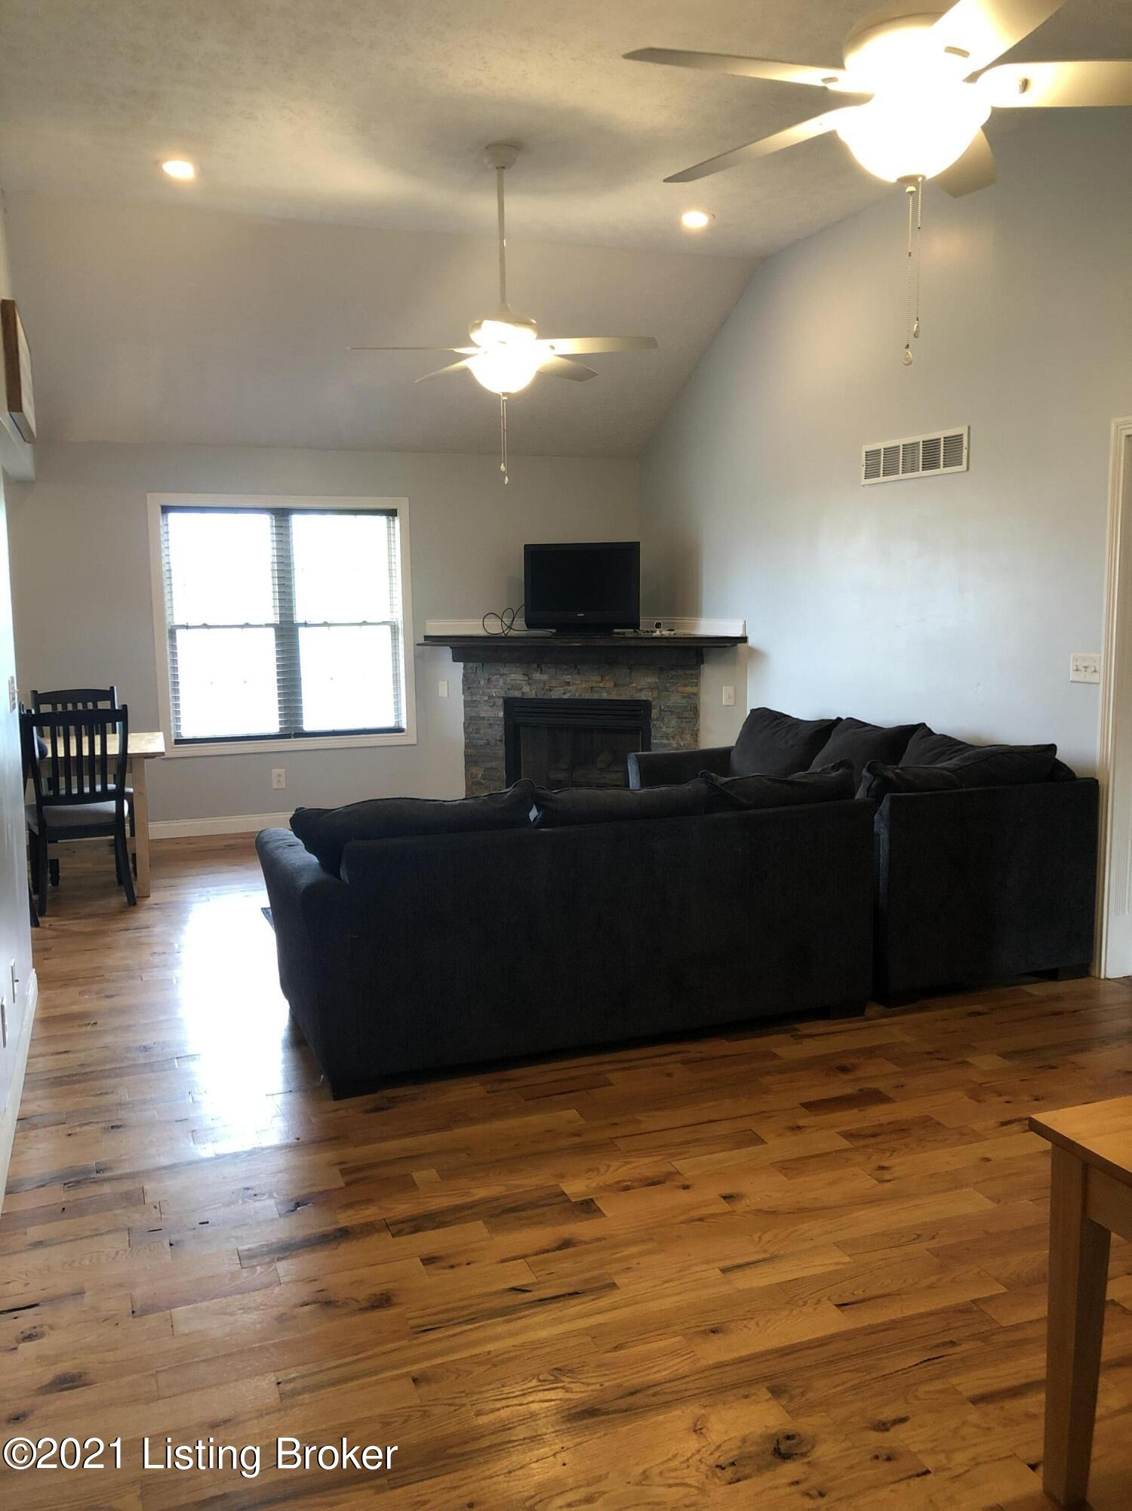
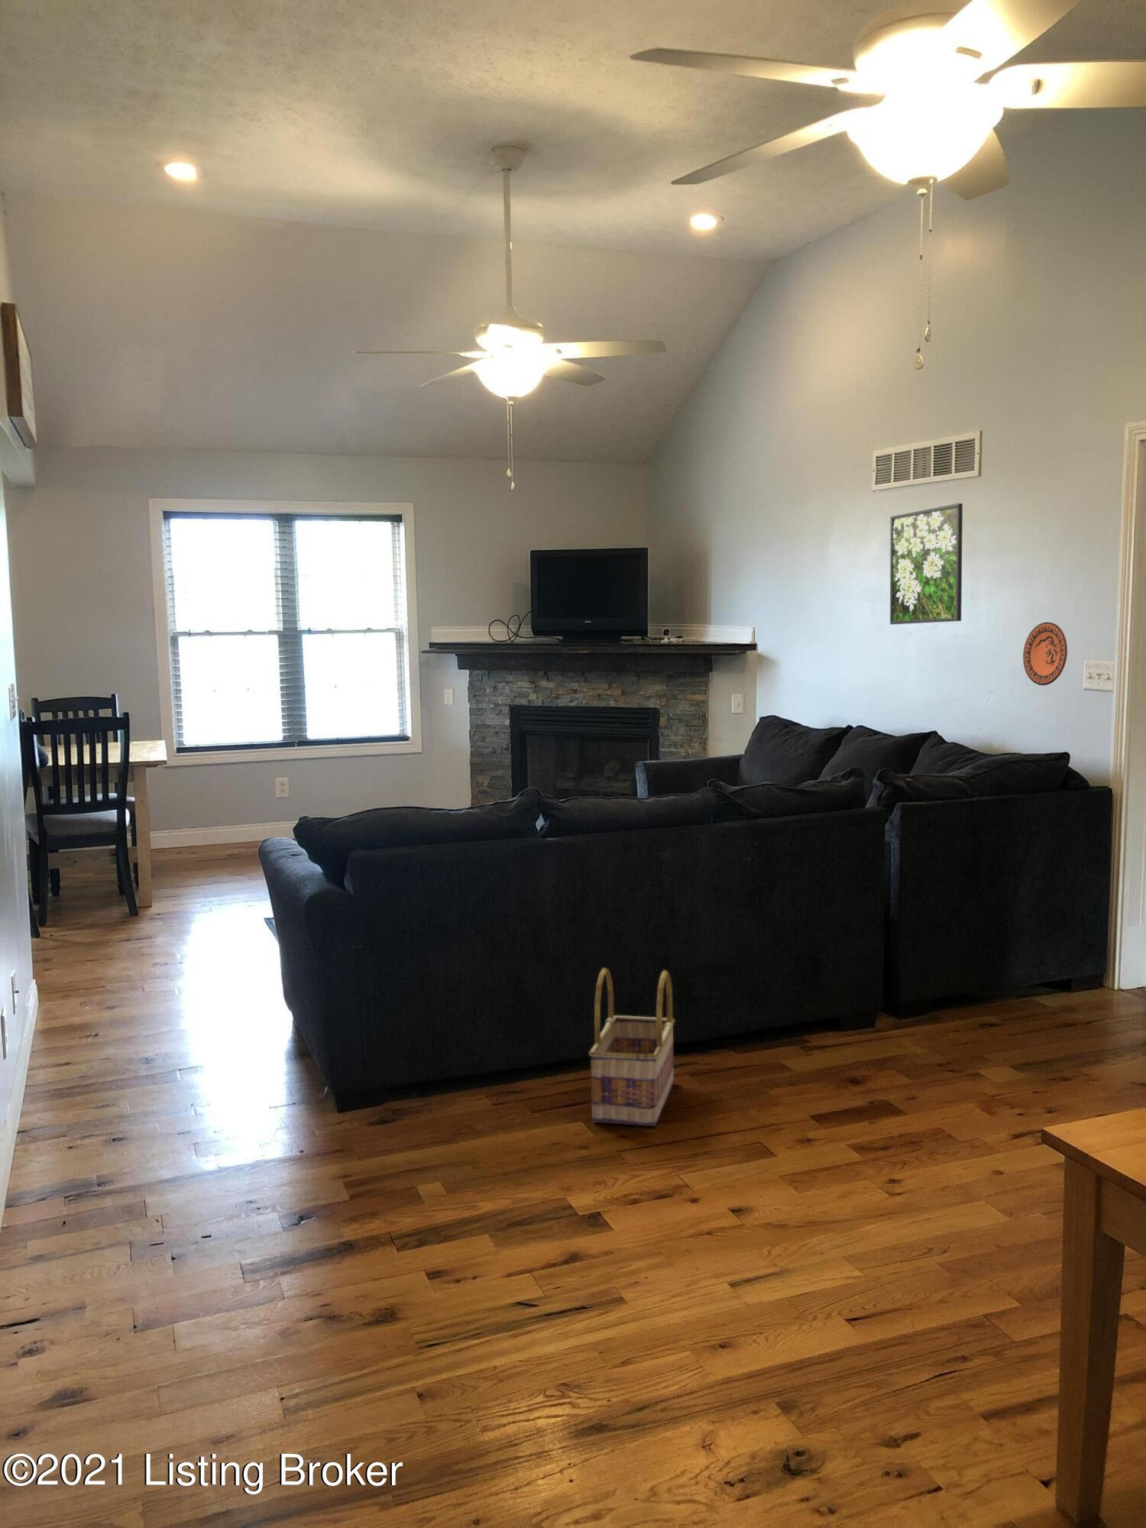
+ basket [589,967,675,1127]
+ decorative plate [1022,621,1068,686]
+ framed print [890,503,963,624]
